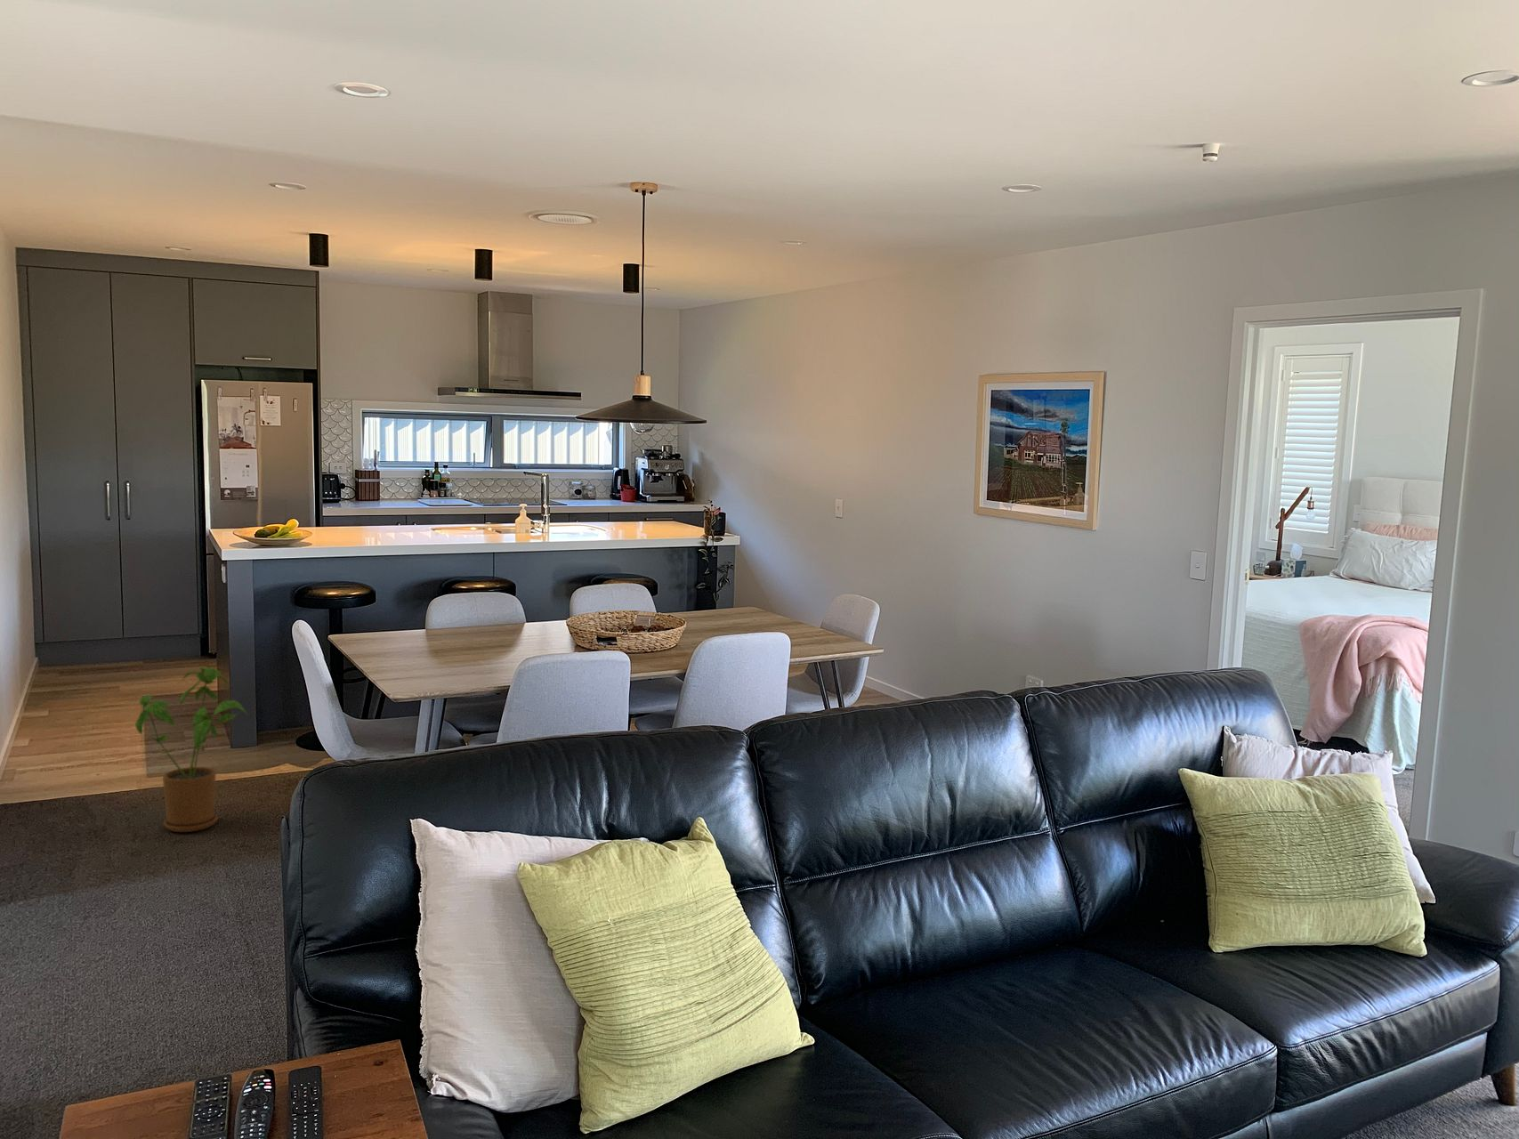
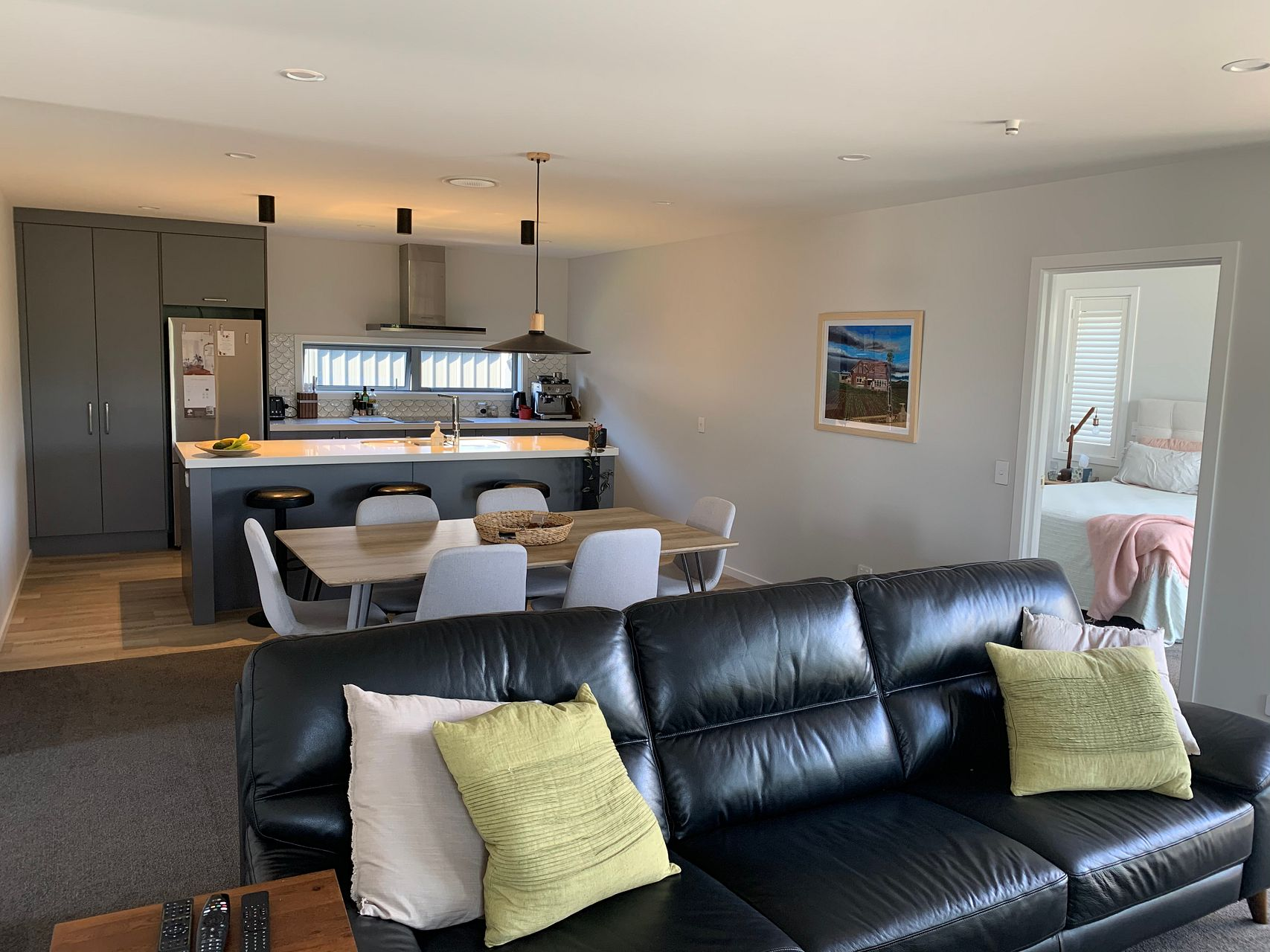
- house plant [134,666,249,833]
